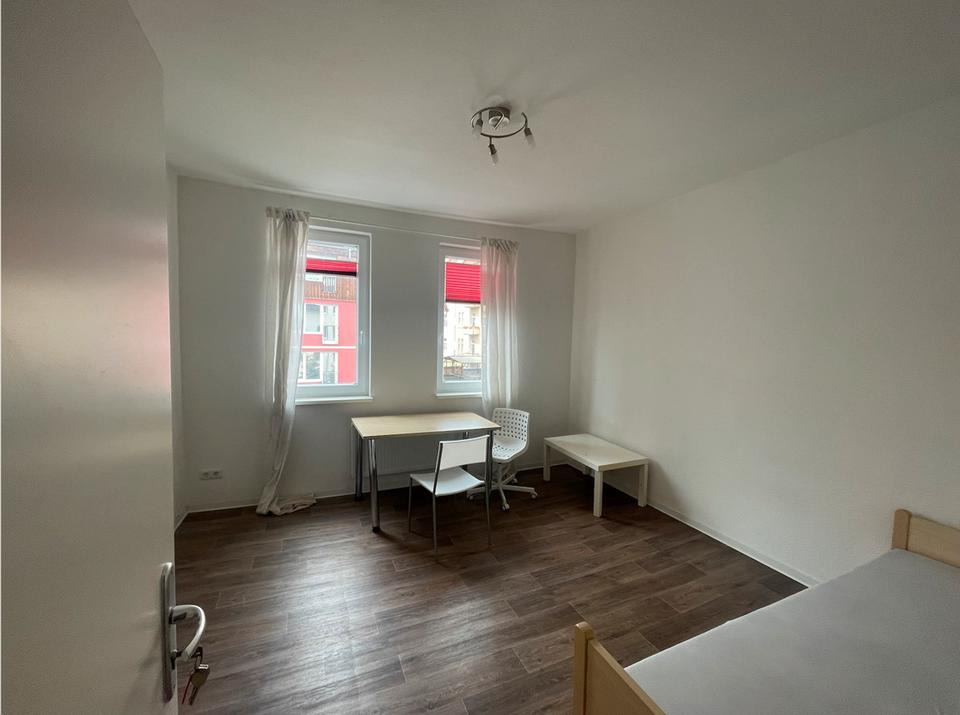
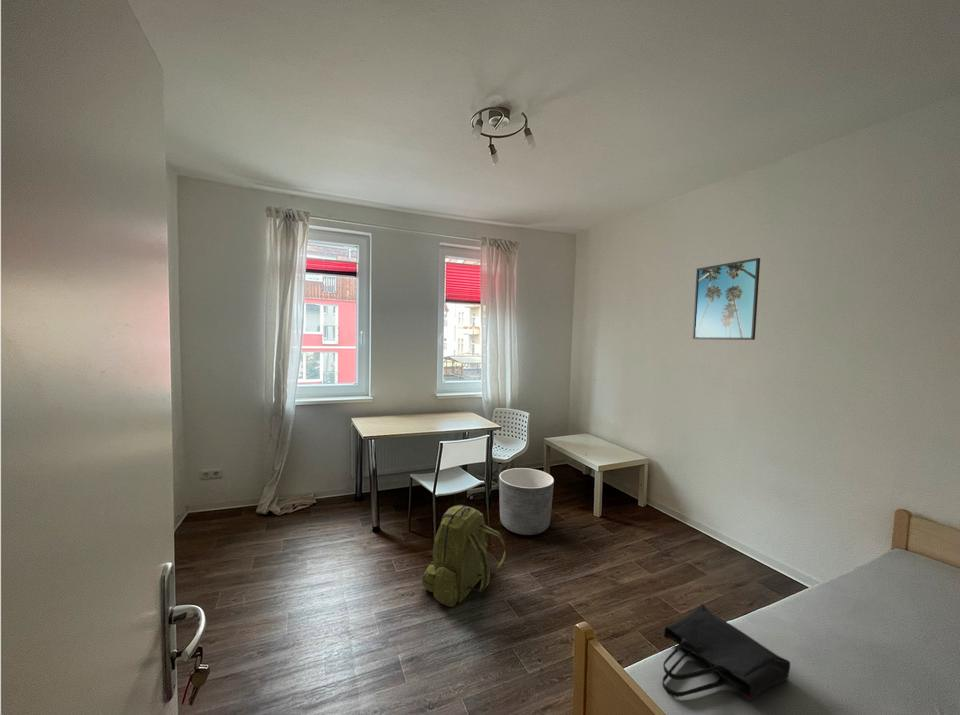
+ backpack [421,504,507,608]
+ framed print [692,257,761,341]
+ tote bag [661,603,791,702]
+ planter [498,467,555,536]
